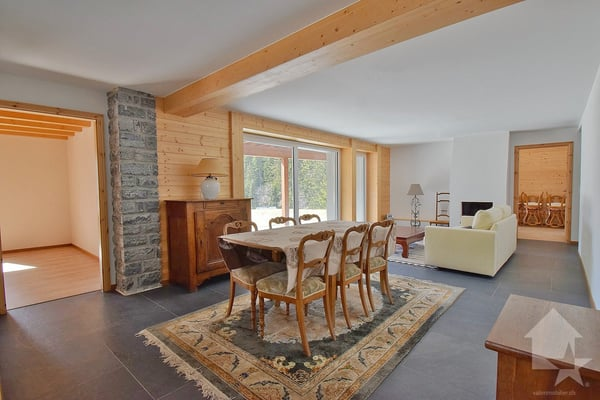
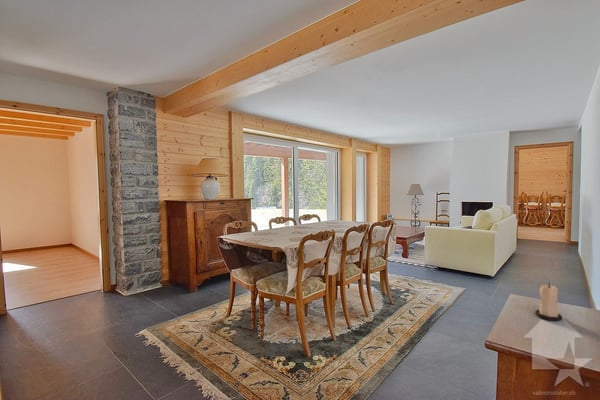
+ candle [535,283,563,322]
